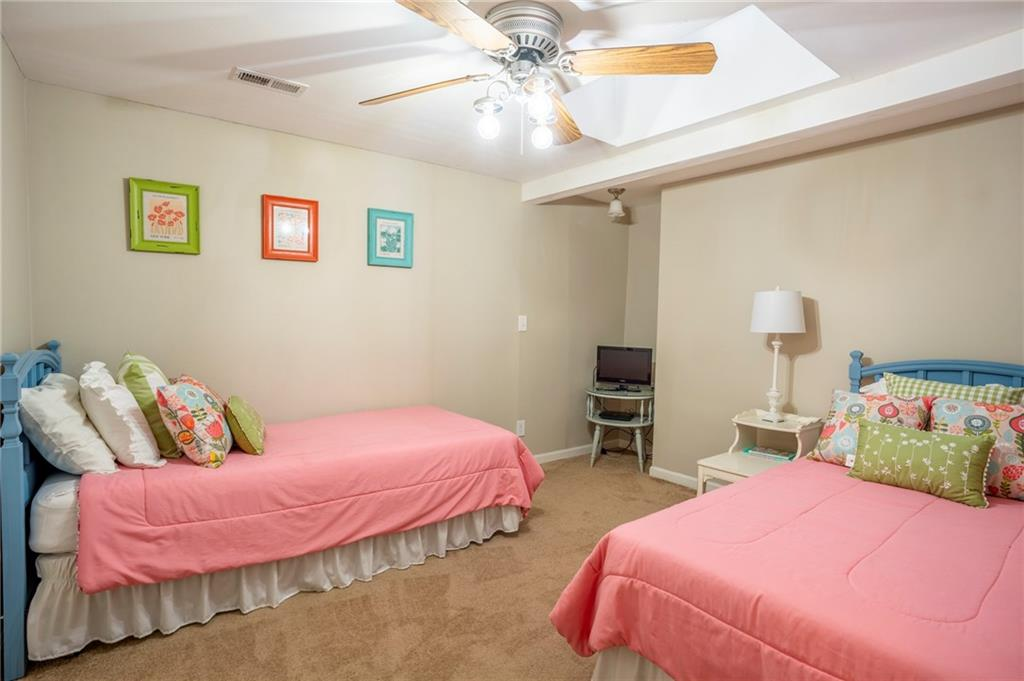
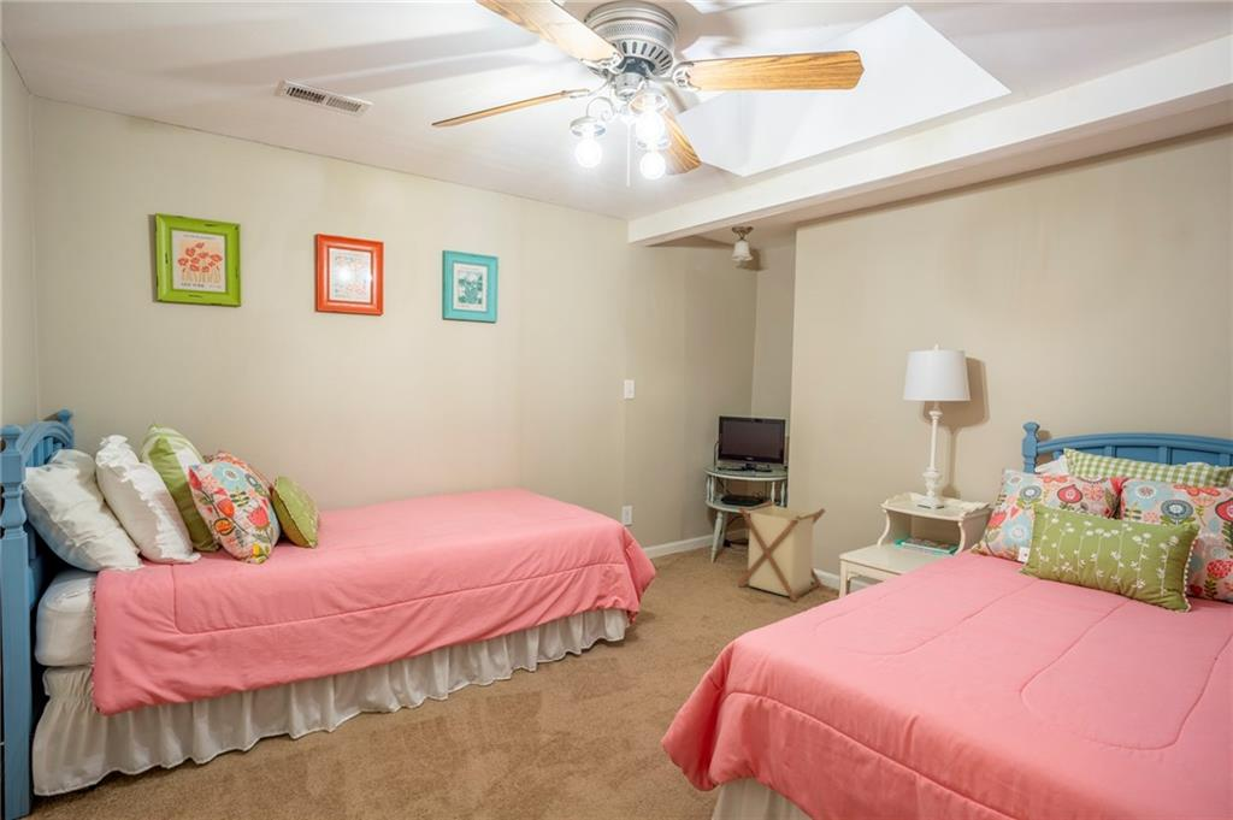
+ laundry basket [737,499,826,603]
